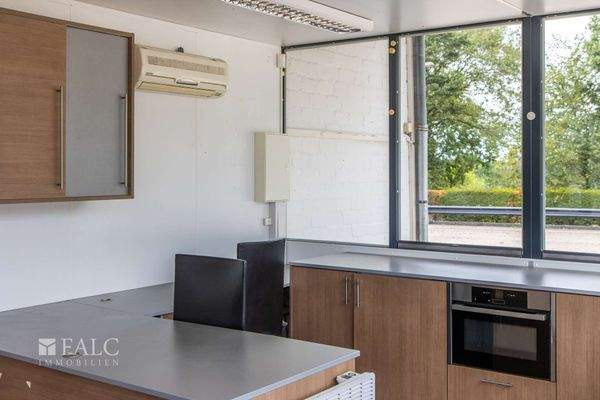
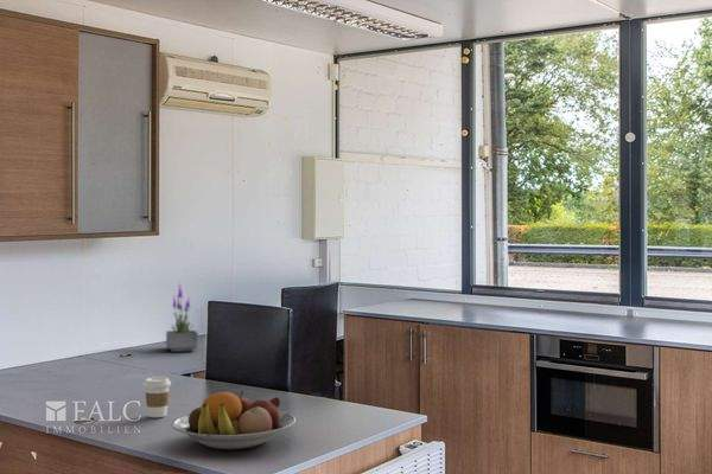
+ fruit bowl [171,390,297,450]
+ coffee cup [142,376,172,418]
+ potted plant [165,281,199,353]
